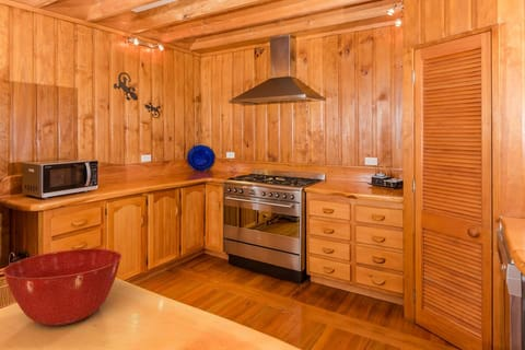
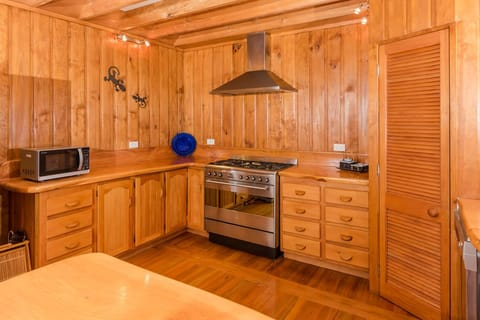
- mixing bowl [2,248,122,327]
